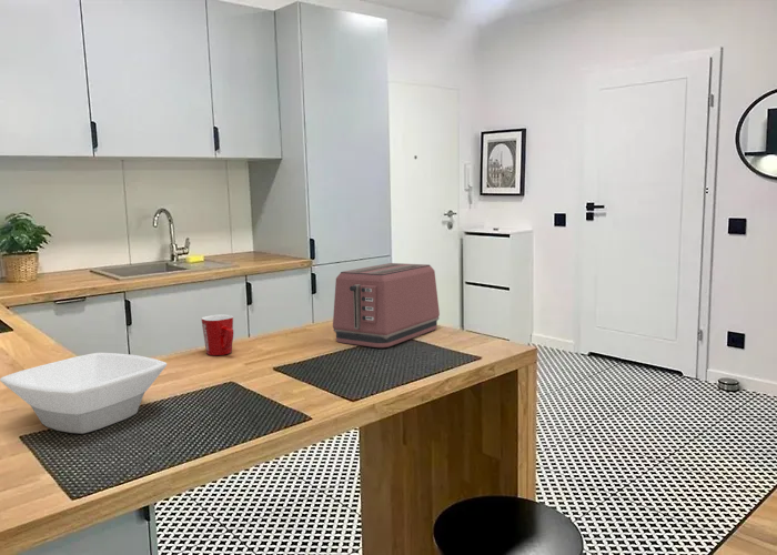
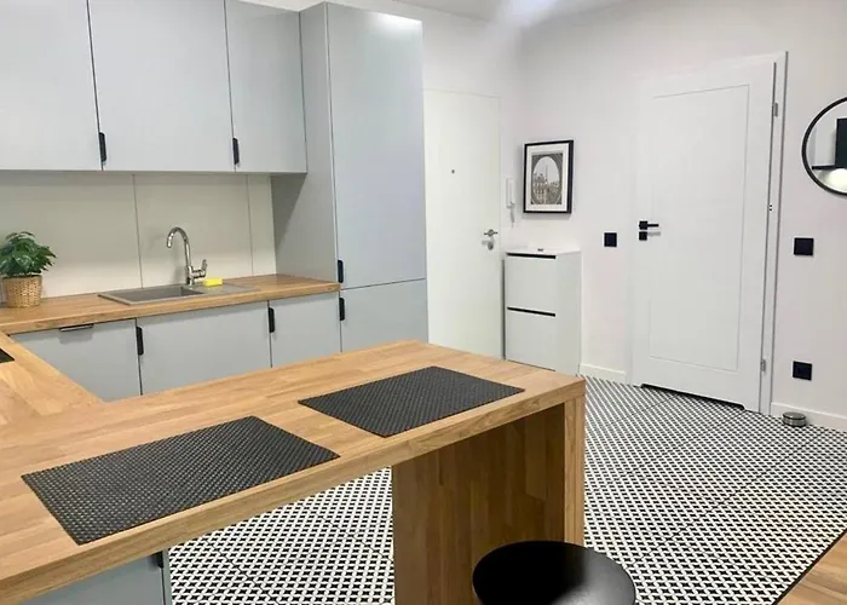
- bowl [0,352,168,435]
- mug [200,313,234,356]
- toaster [332,262,441,349]
